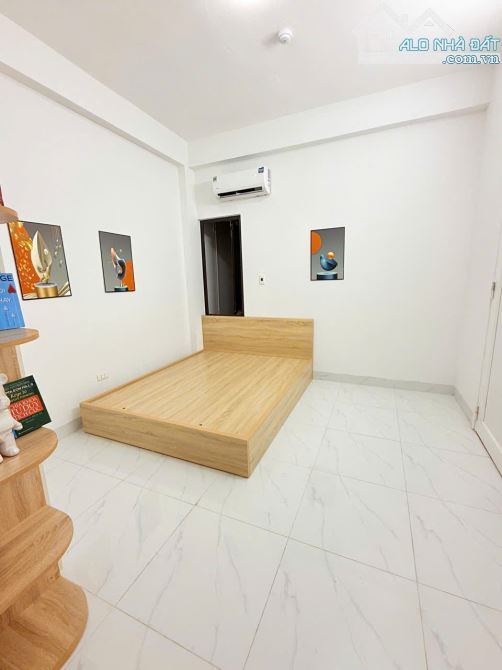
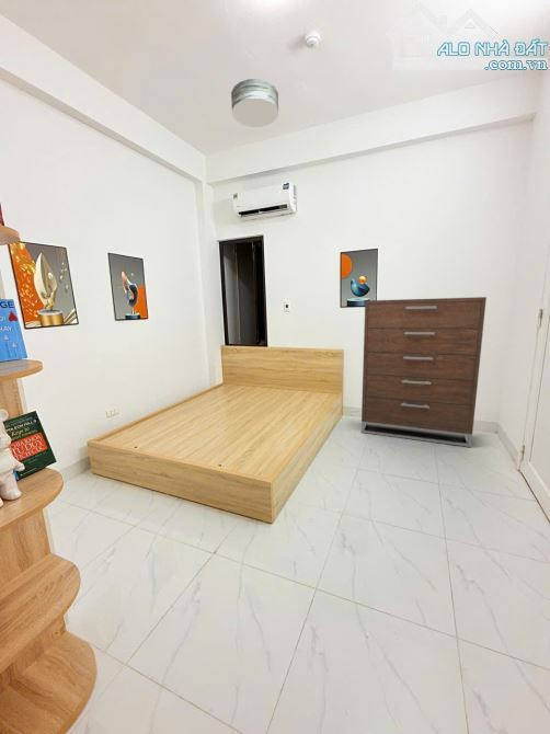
+ dresser [360,296,488,448]
+ ceiling light [230,78,279,128]
